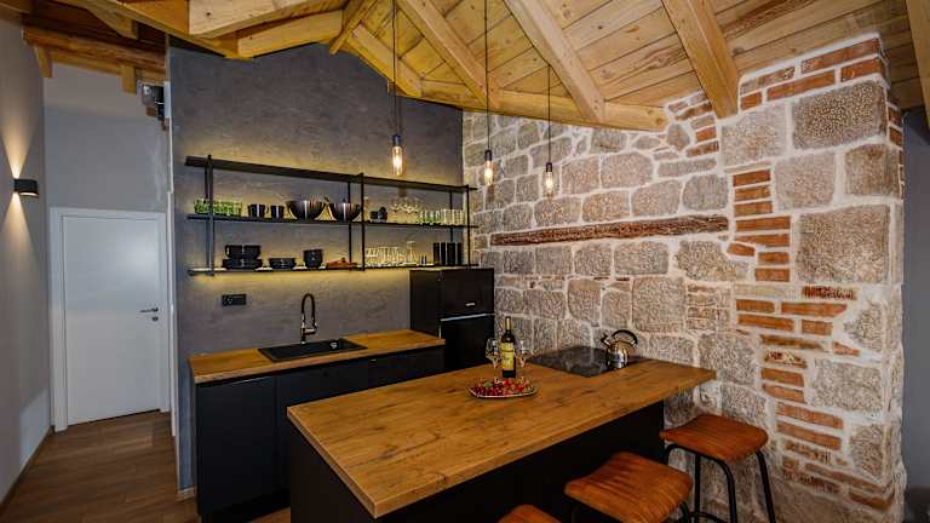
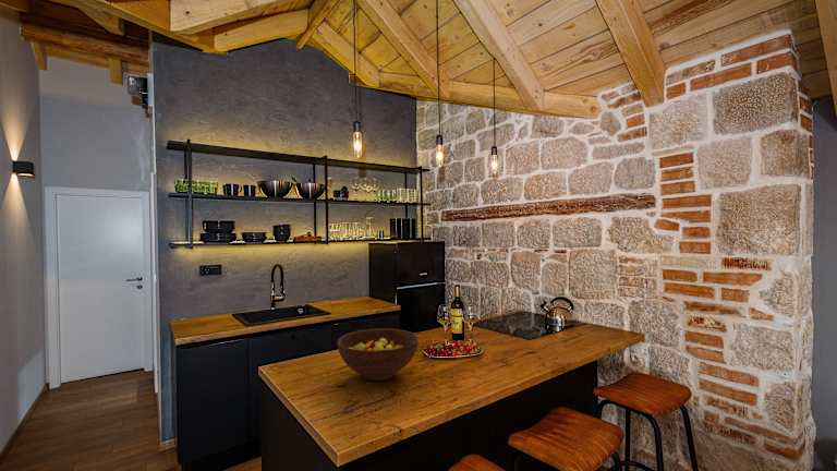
+ fruit bowl [337,327,420,382]
